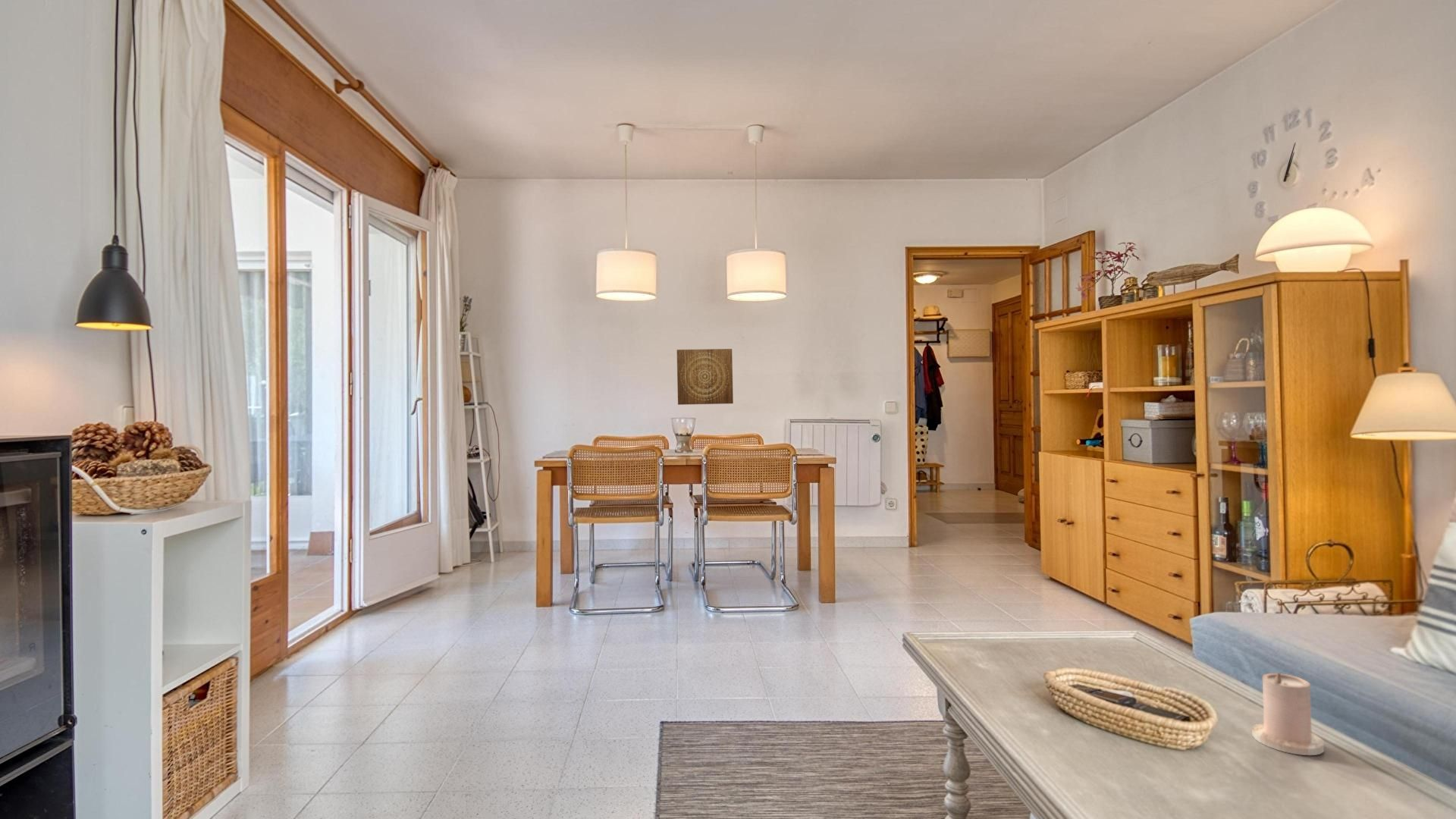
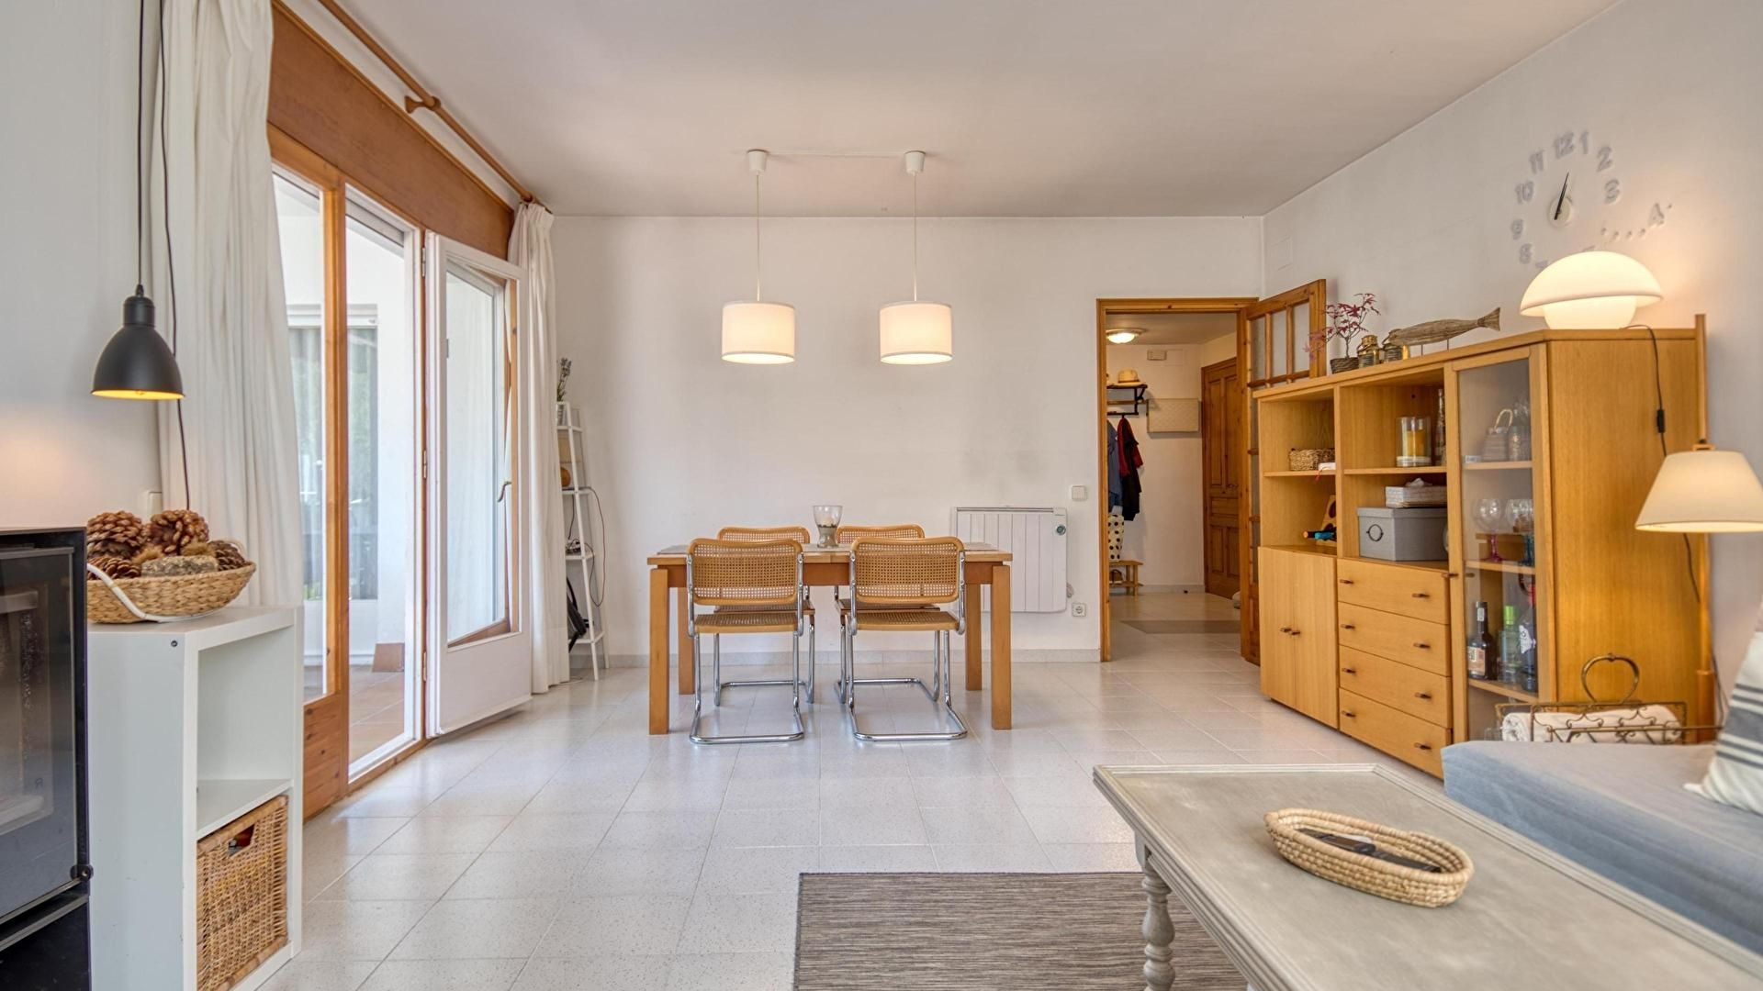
- wall art [676,348,734,406]
- candle [1251,672,1325,756]
